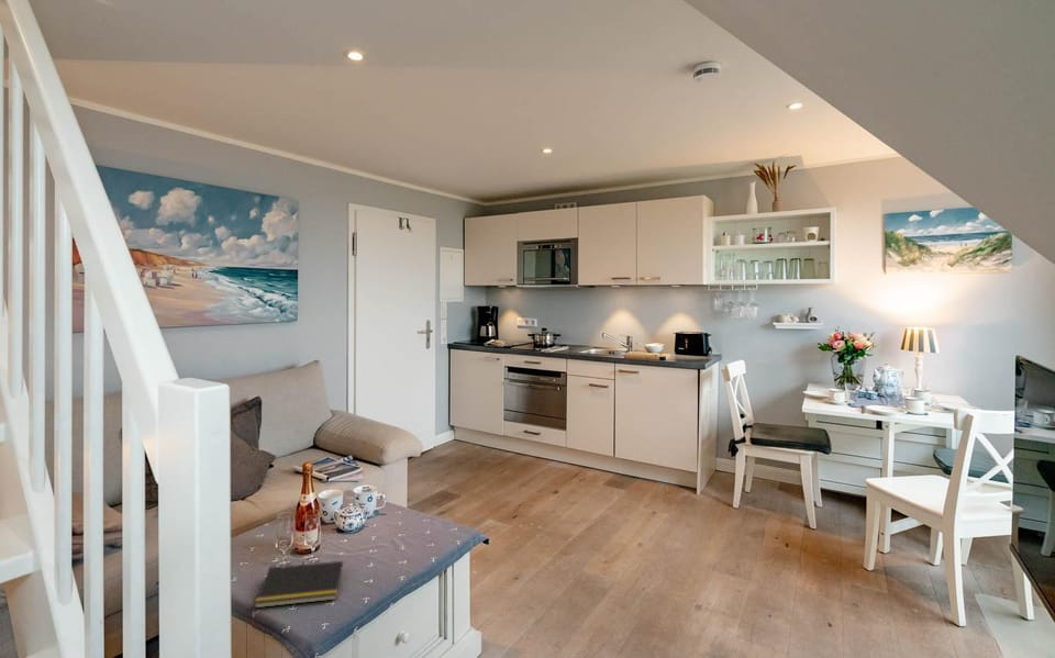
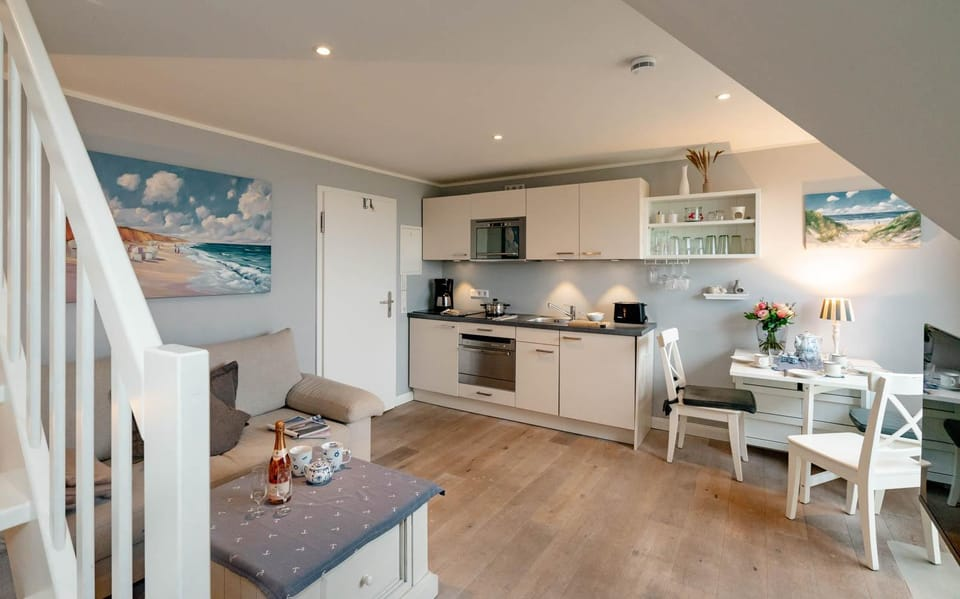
- notepad [254,560,344,609]
